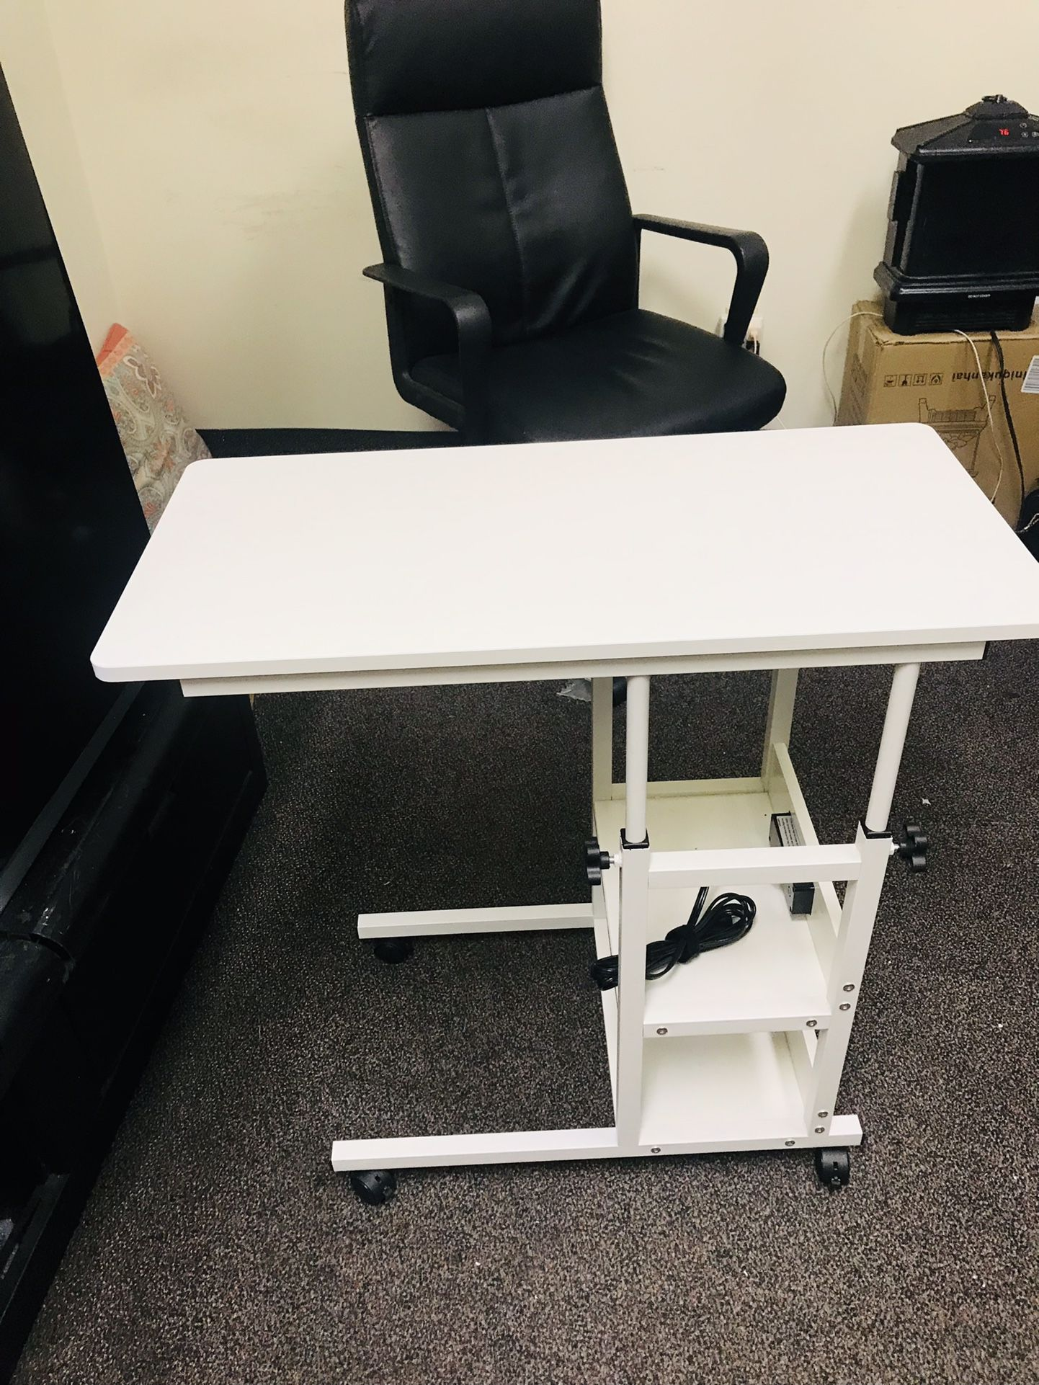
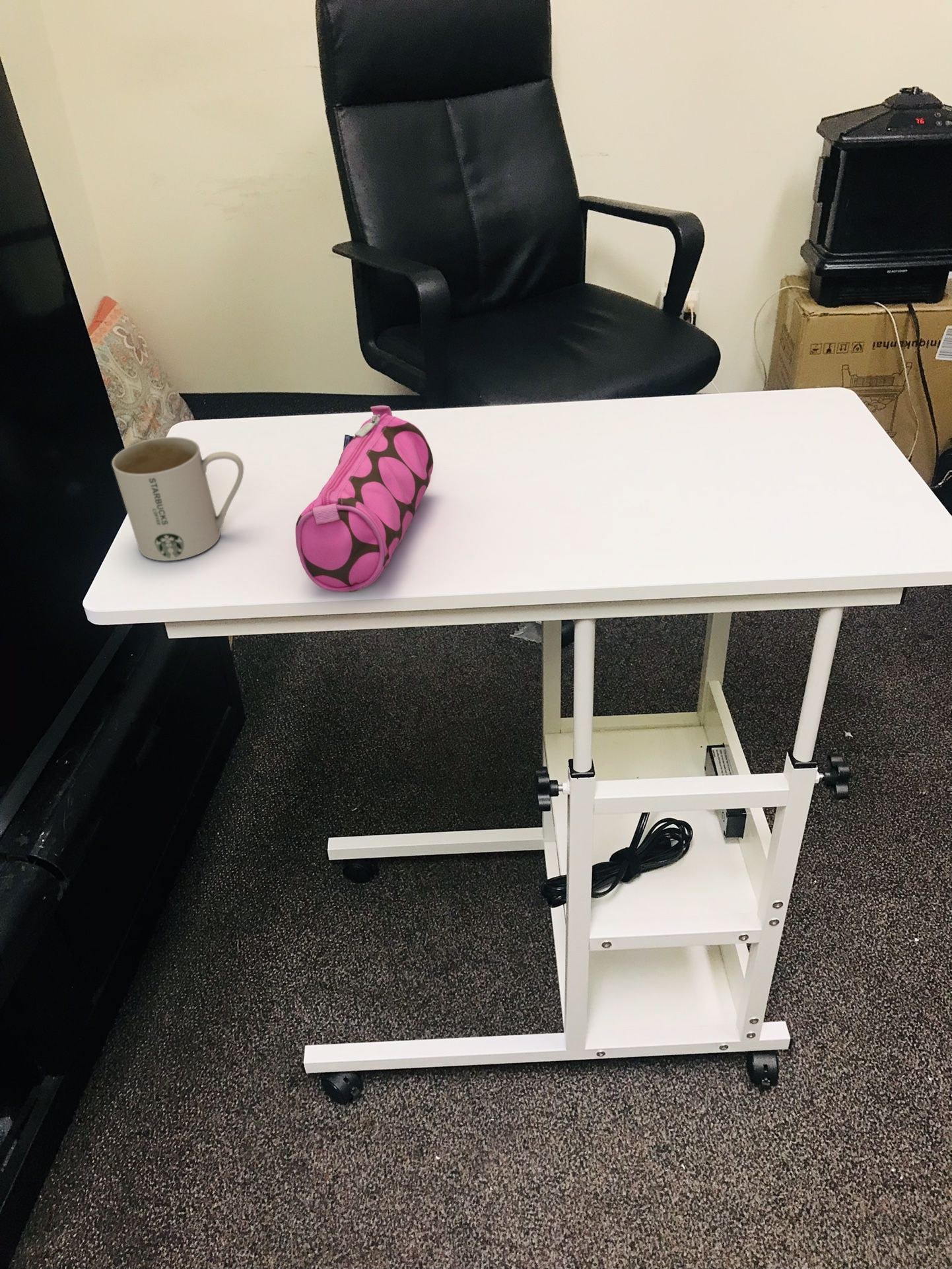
+ pencil case [295,405,434,593]
+ mug [111,436,244,562]
